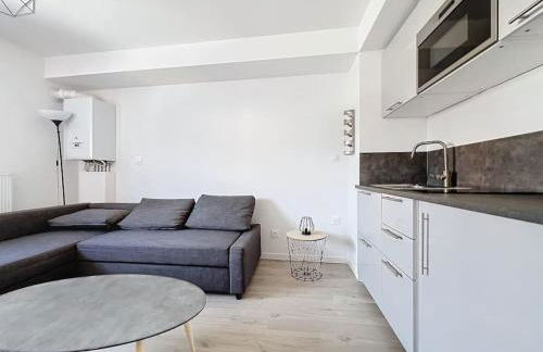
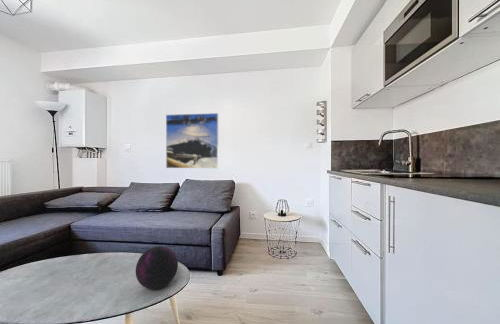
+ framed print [165,112,219,169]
+ decorative orb [135,245,179,290]
